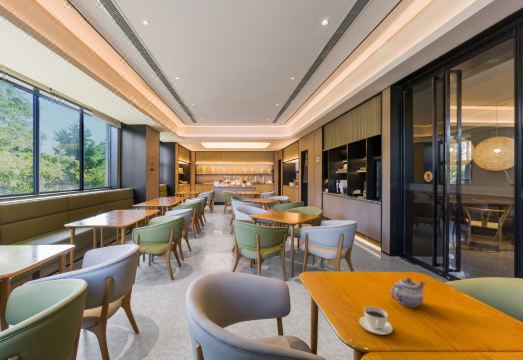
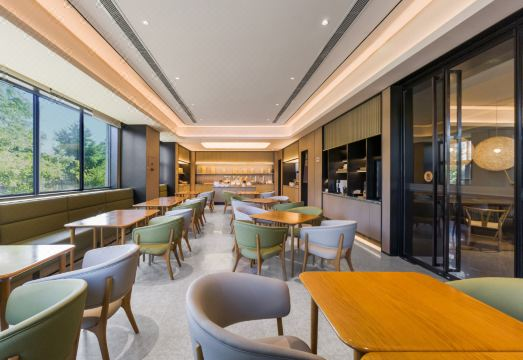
- teacup [358,306,394,335]
- teapot [390,277,426,308]
